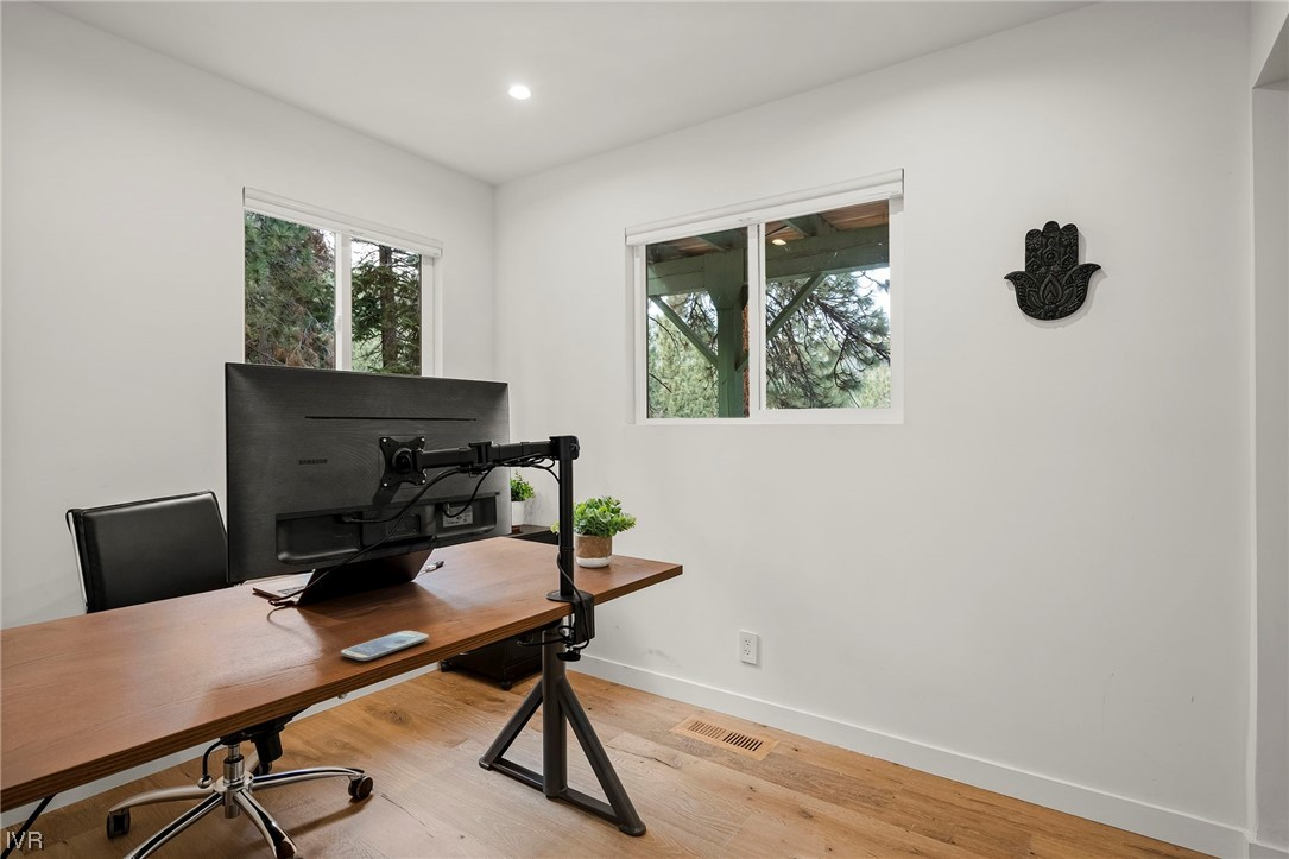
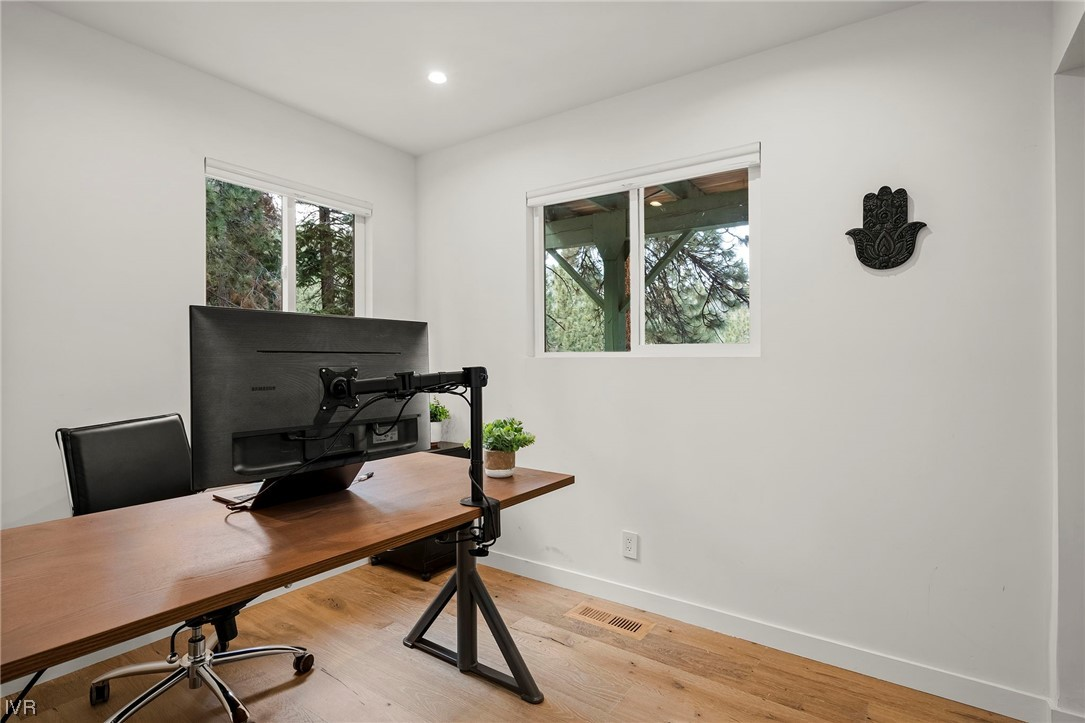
- smartphone [340,630,430,662]
